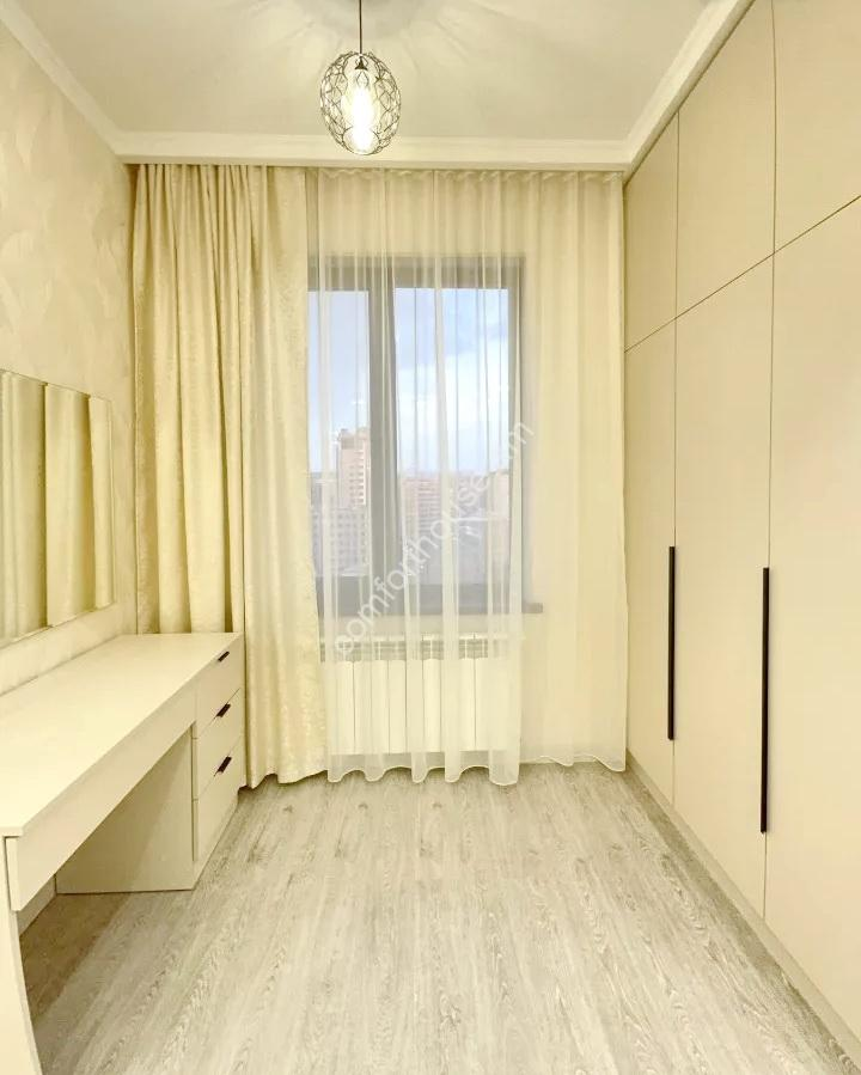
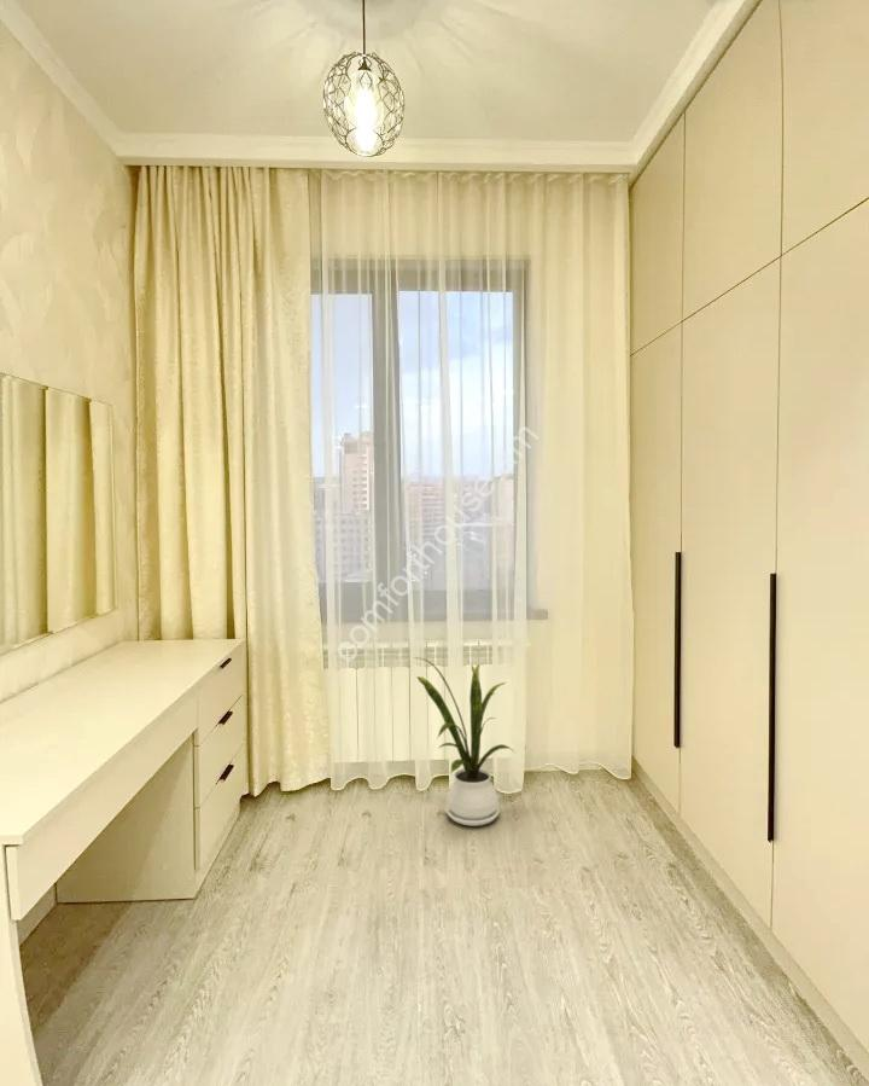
+ house plant [413,656,517,827]
